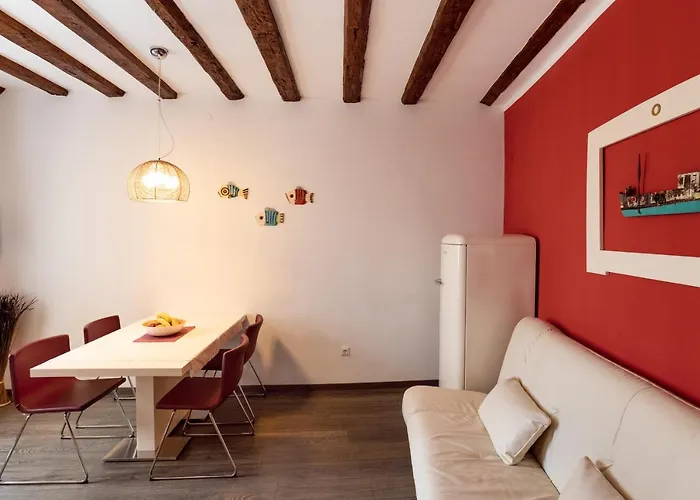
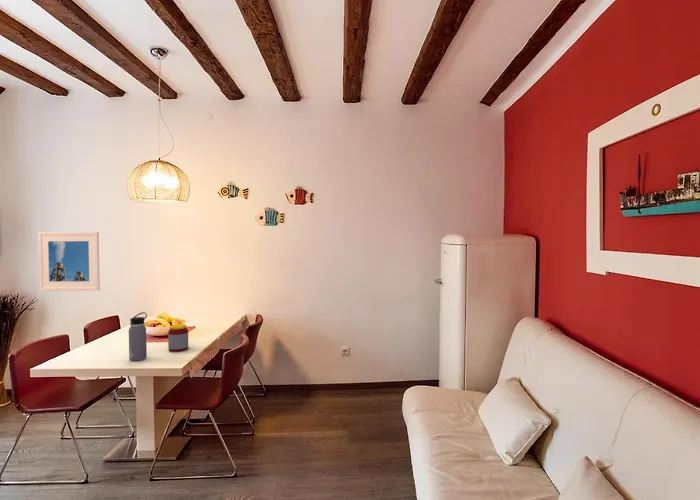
+ jar [167,323,189,353]
+ water bottle [128,311,148,362]
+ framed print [37,231,101,292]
